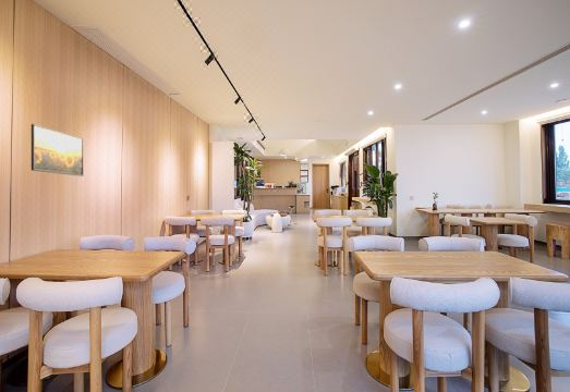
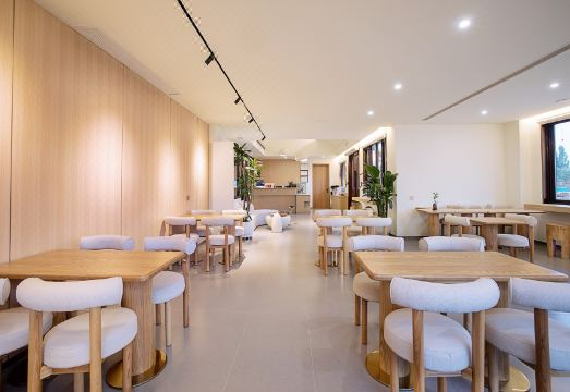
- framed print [31,123,85,177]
